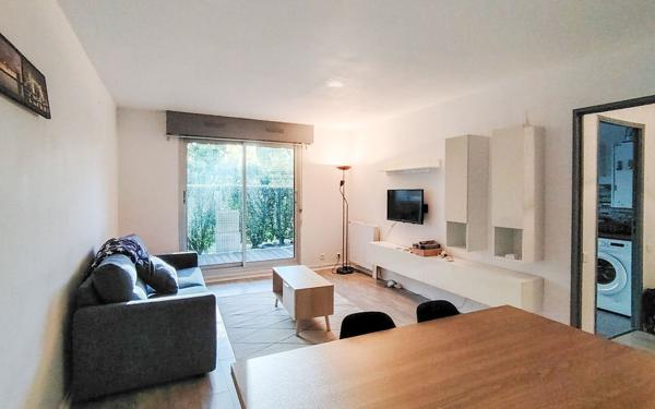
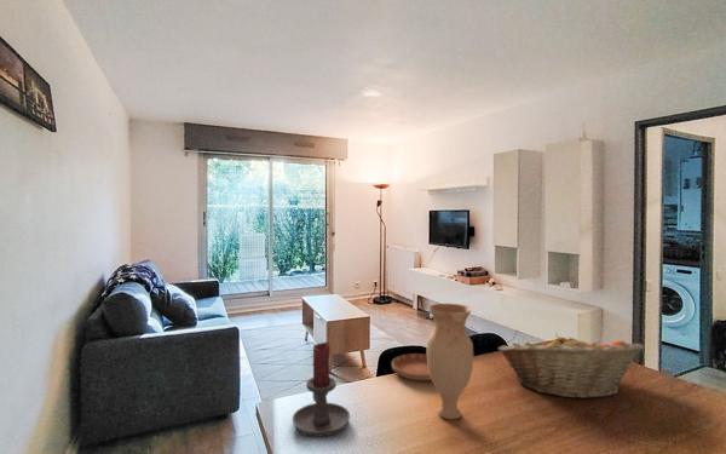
+ candle holder [292,341,351,438]
+ fruit basket [497,332,645,401]
+ vase [425,303,474,420]
+ saucer [391,352,432,381]
